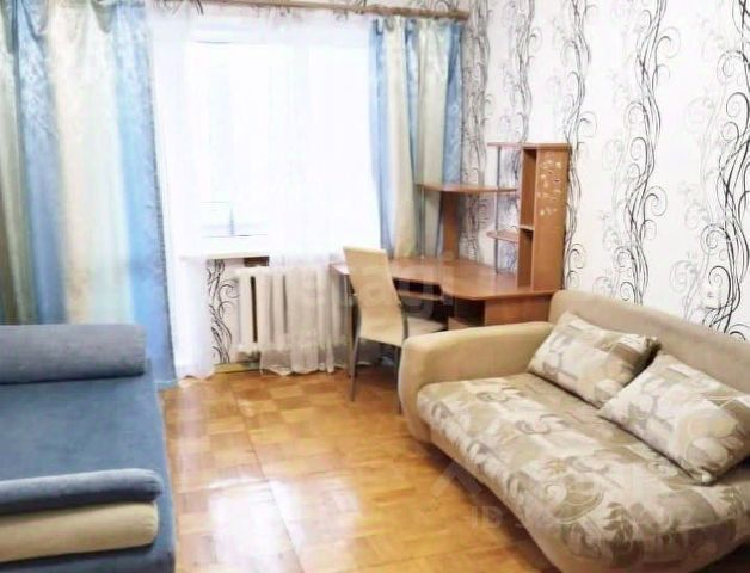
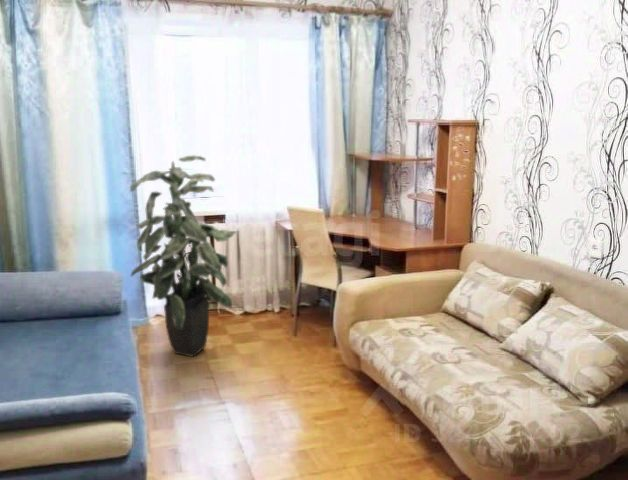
+ indoor plant [129,155,238,358]
